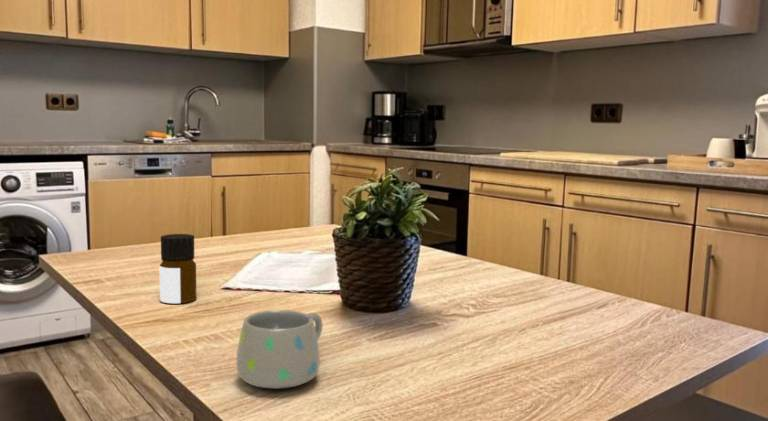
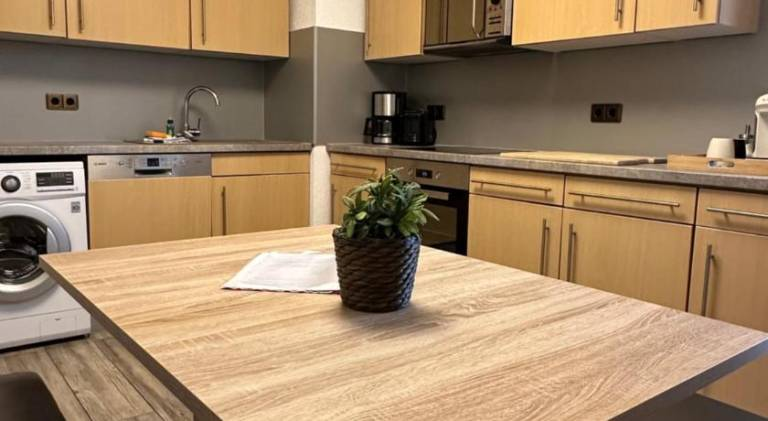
- bottle [159,233,198,304]
- mug [235,309,324,390]
